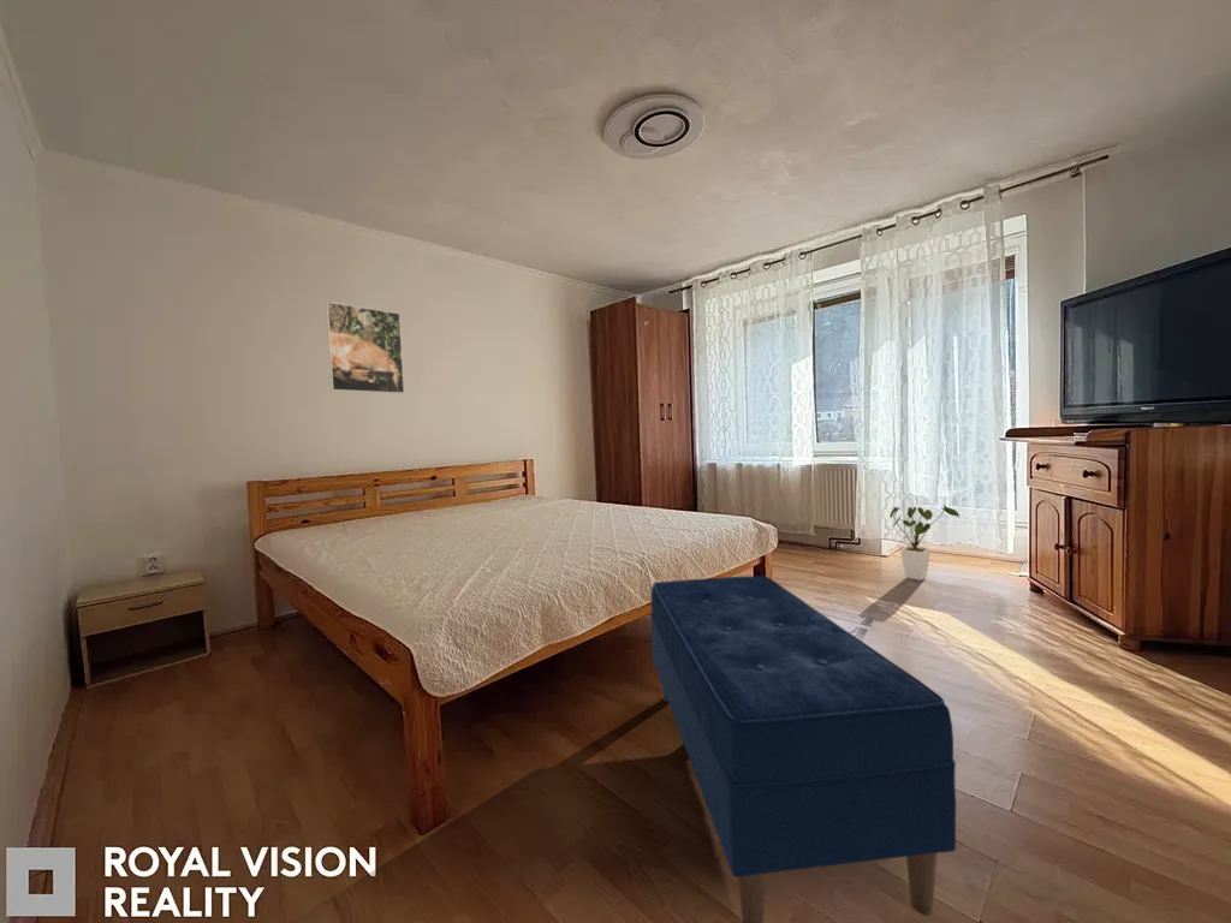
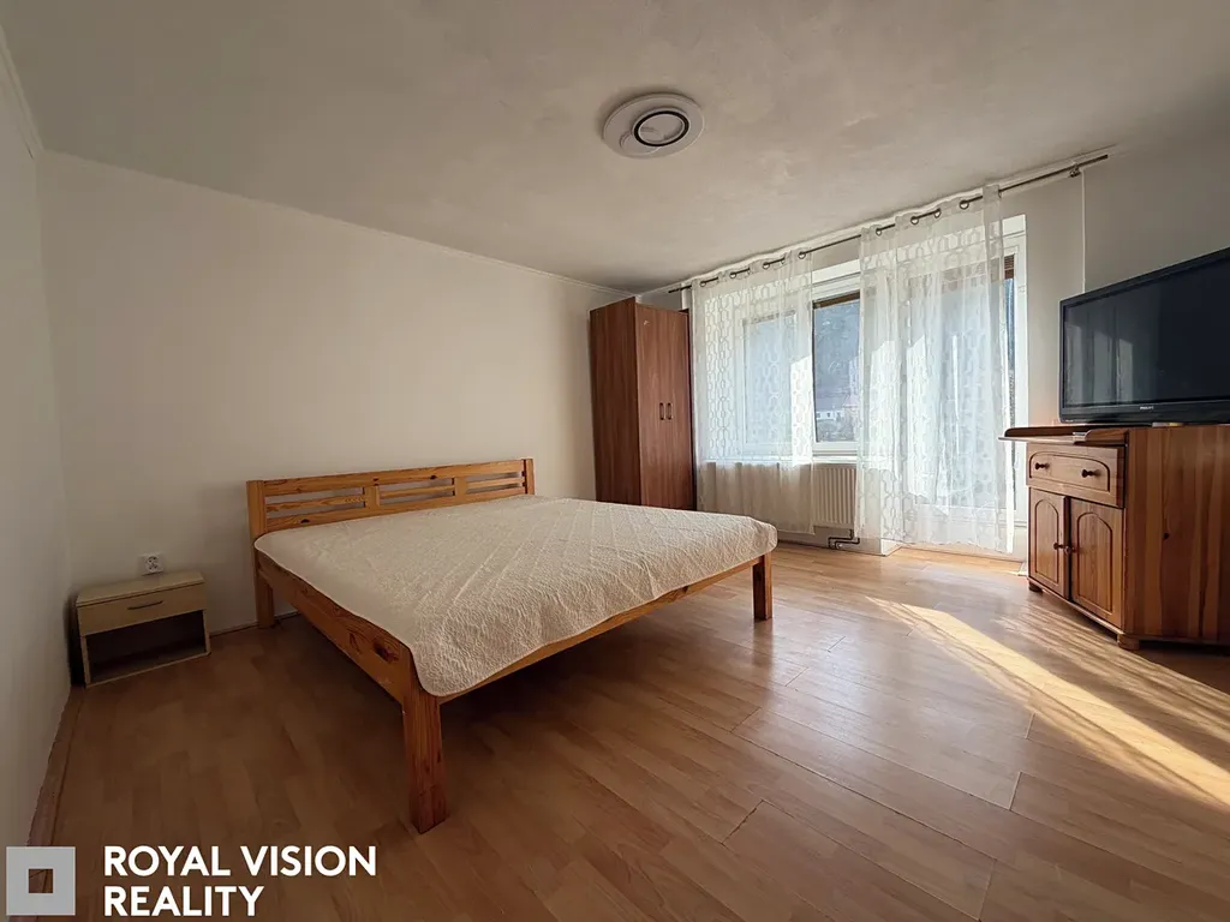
- bench [649,574,957,923]
- house plant [888,504,961,582]
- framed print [325,300,405,394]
